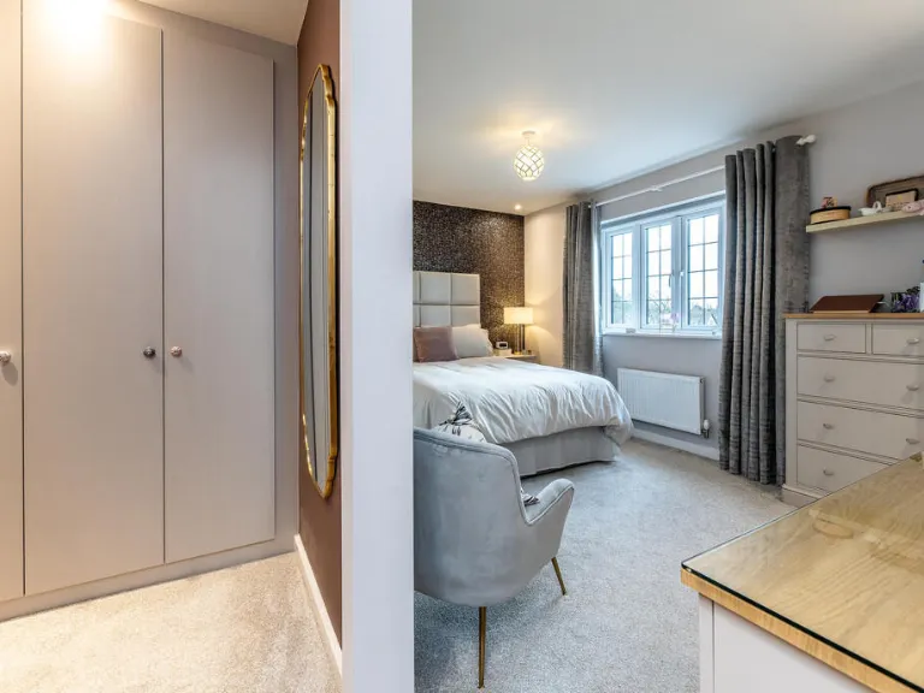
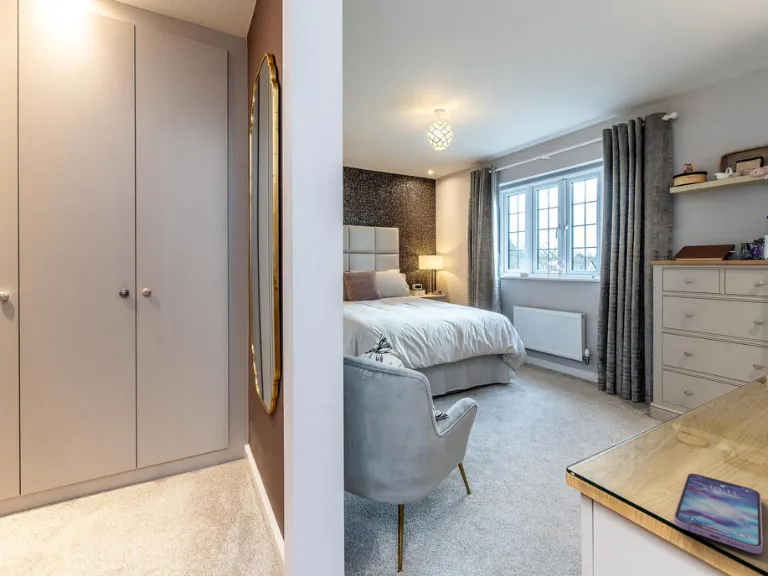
+ smartphone [673,472,764,555]
